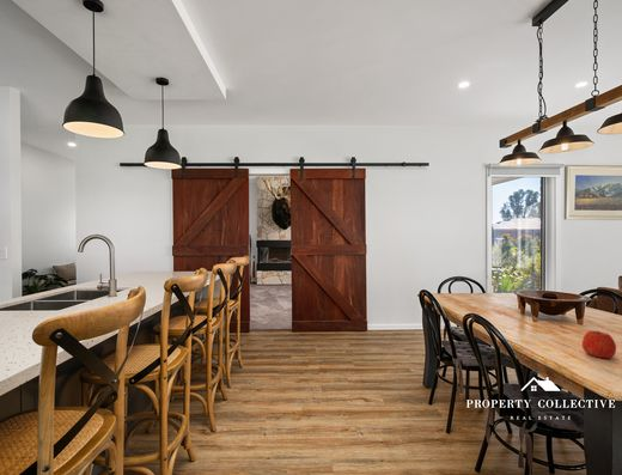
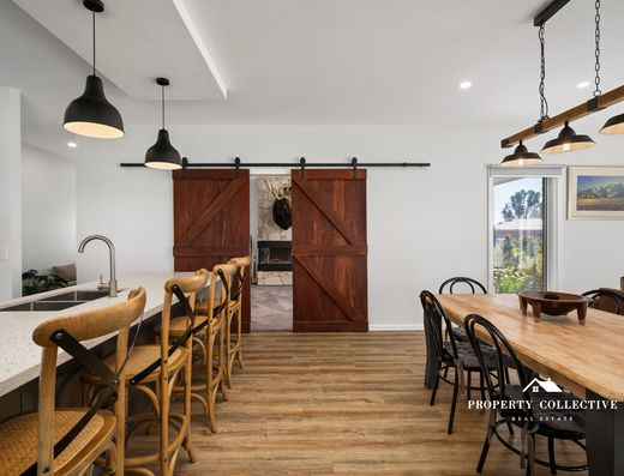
- apple [581,329,617,359]
